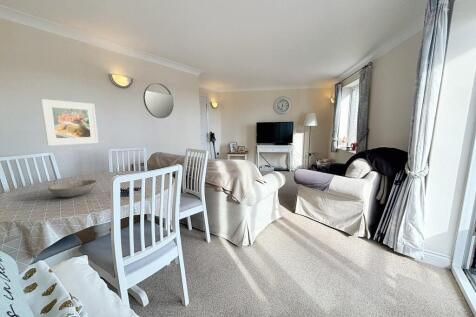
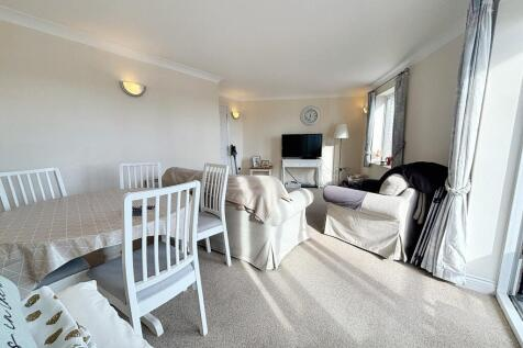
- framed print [40,98,99,147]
- bowl [47,179,98,198]
- home mirror [142,82,175,119]
